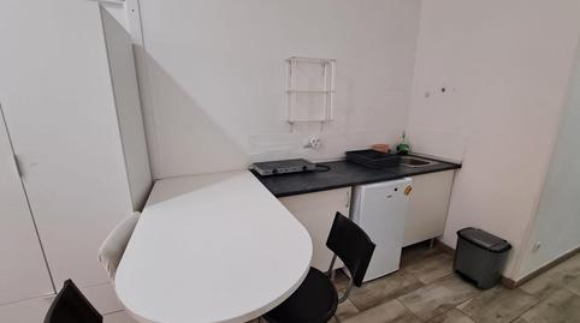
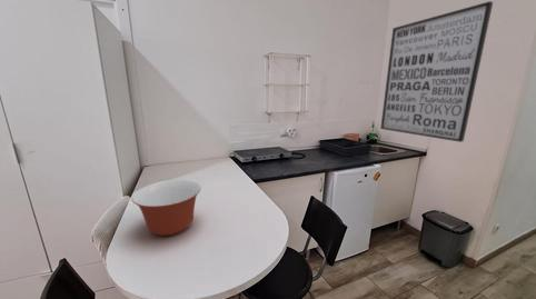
+ mixing bowl [130,179,201,237]
+ wall art [379,0,494,143]
